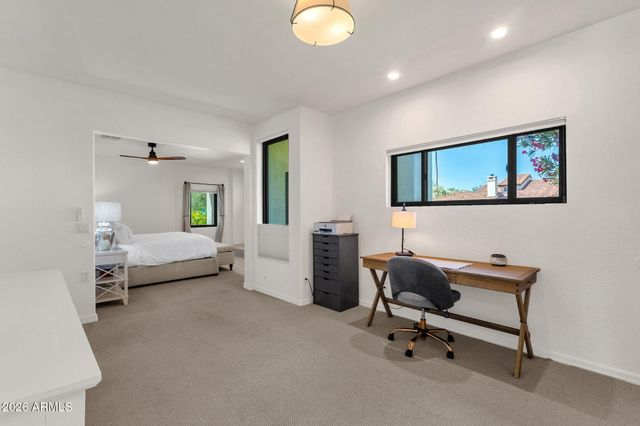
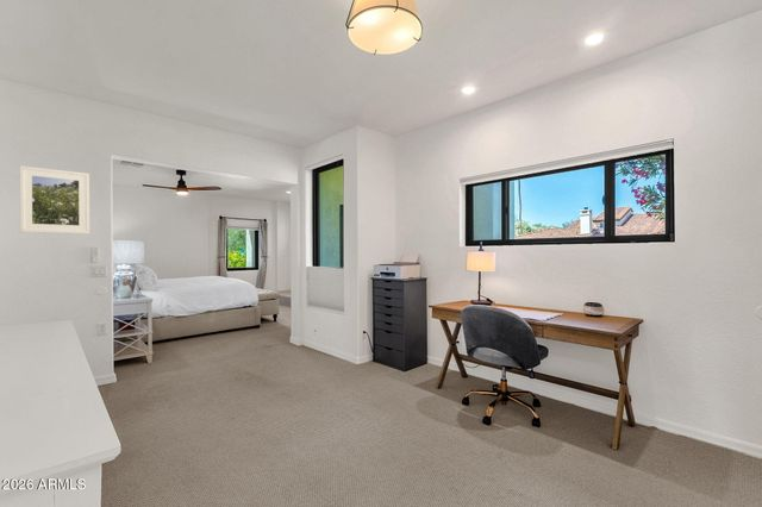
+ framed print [19,164,90,234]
